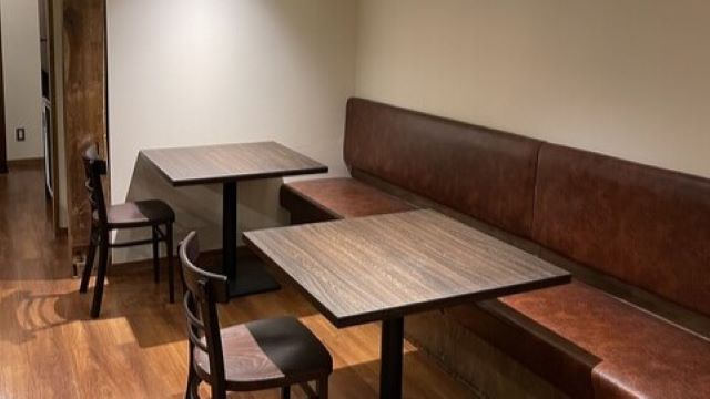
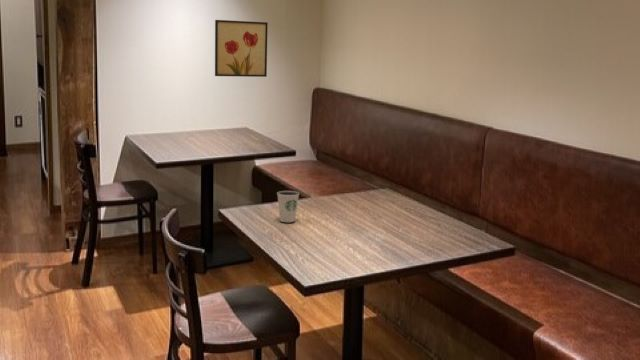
+ wall art [214,19,269,78]
+ dixie cup [276,190,300,223]
